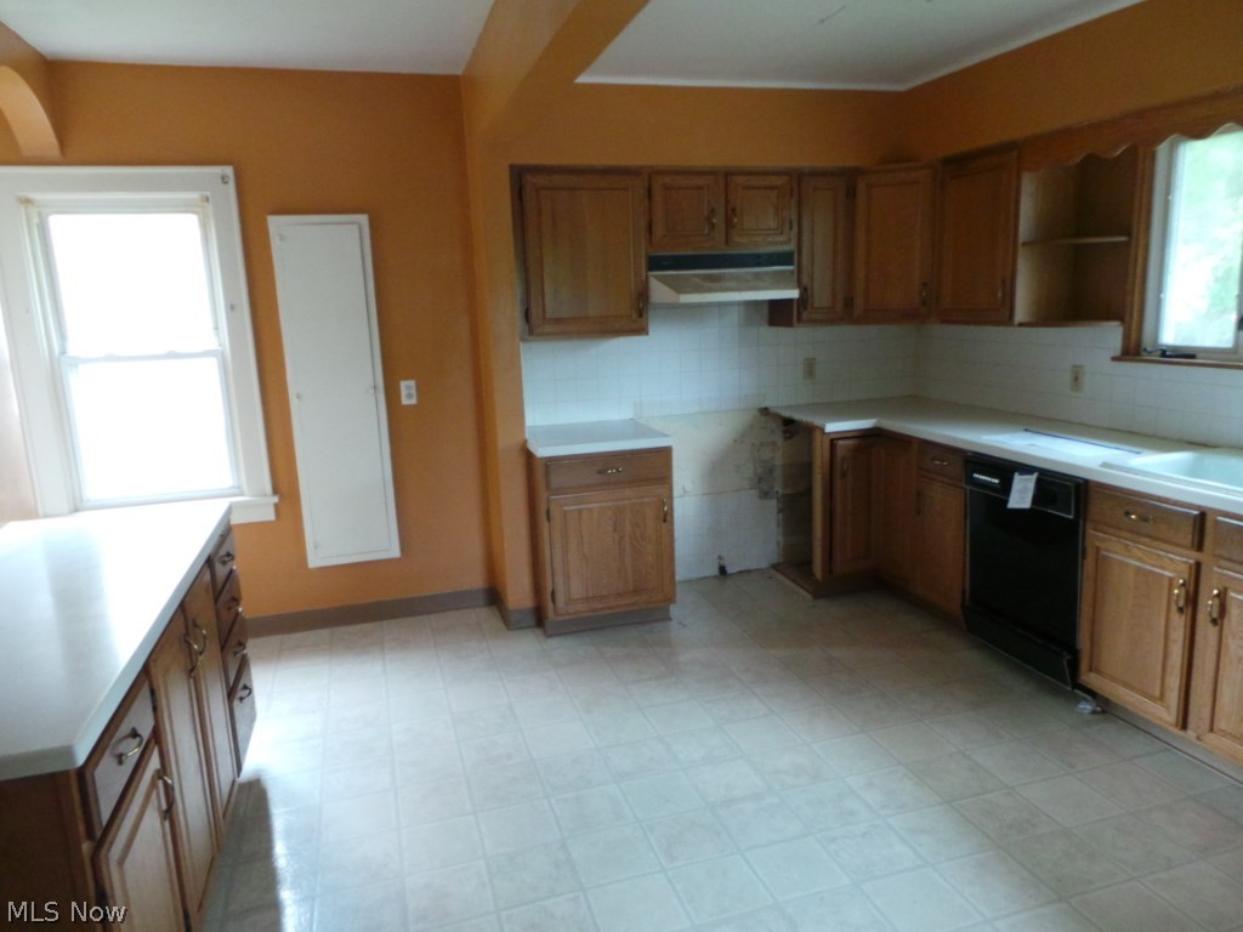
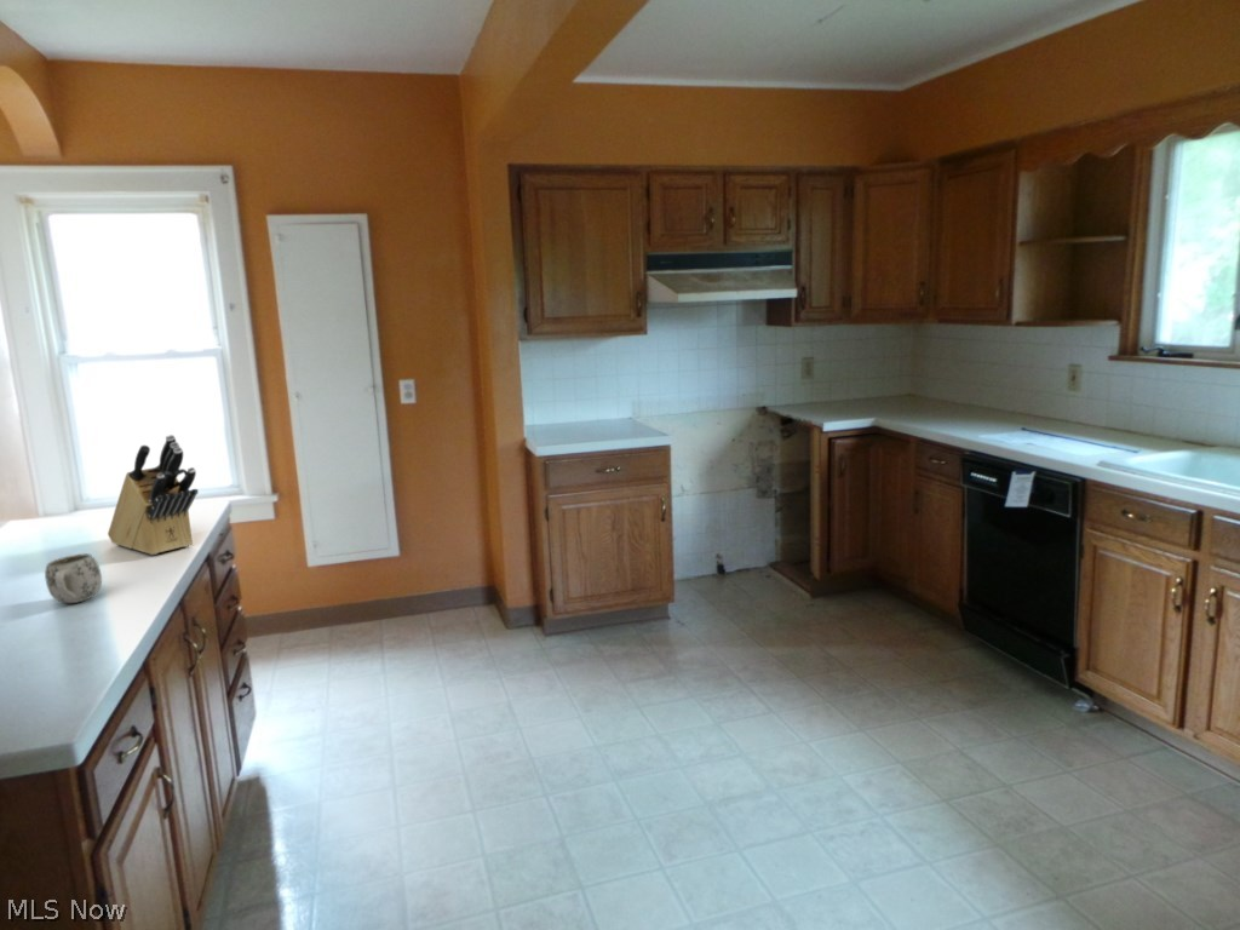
+ knife block [107,434,200,556]
+ mug [44,552,103,604]
